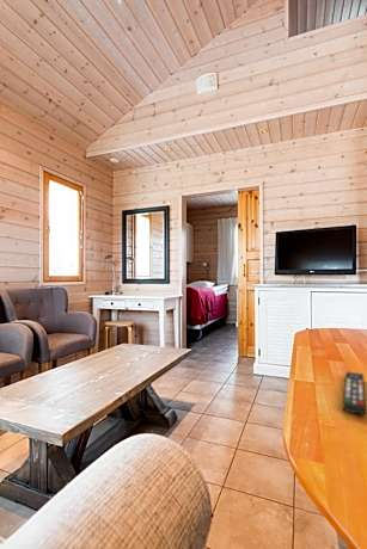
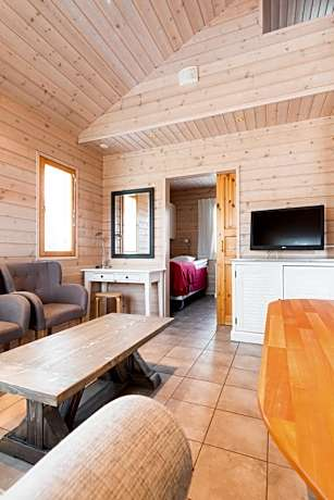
- remote control [342,370,367,415]
